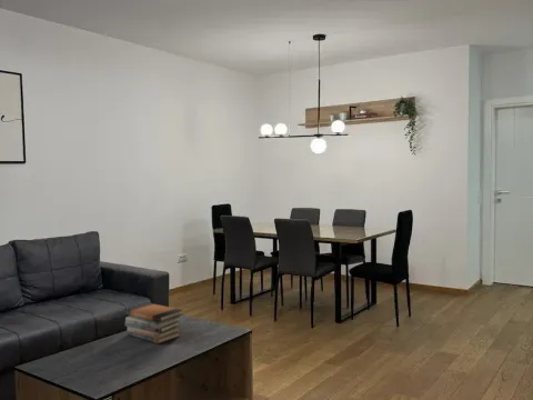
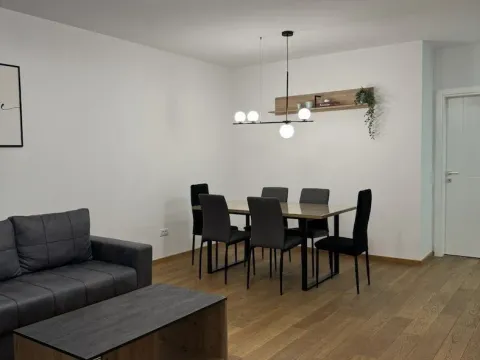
- book stack [124,302,184,344]
